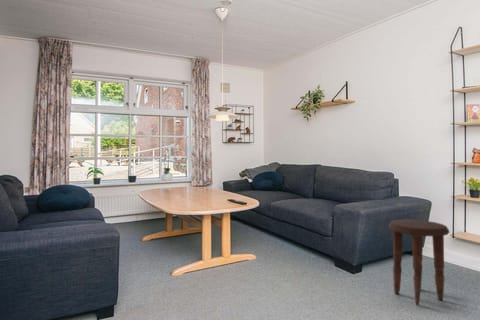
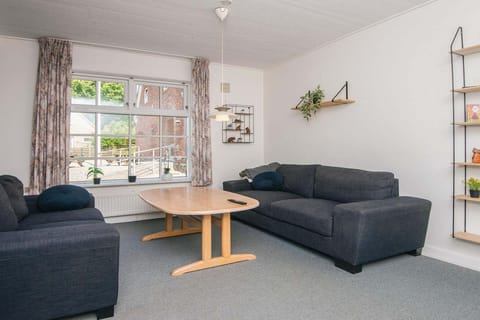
- side table [388,218,450,306]
